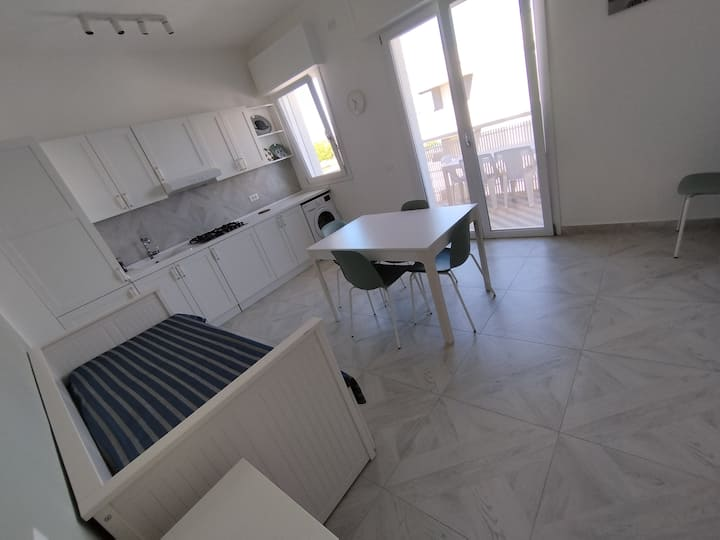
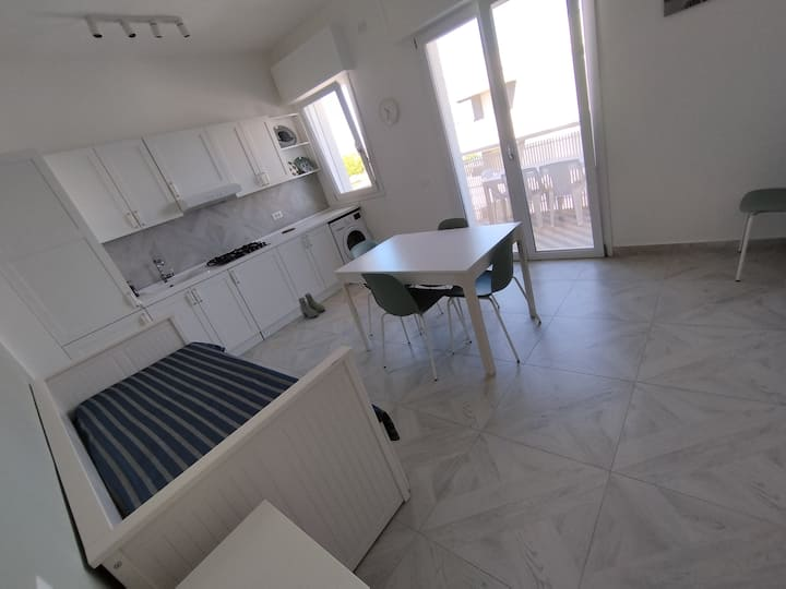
+ boots [298,292,326,318]
